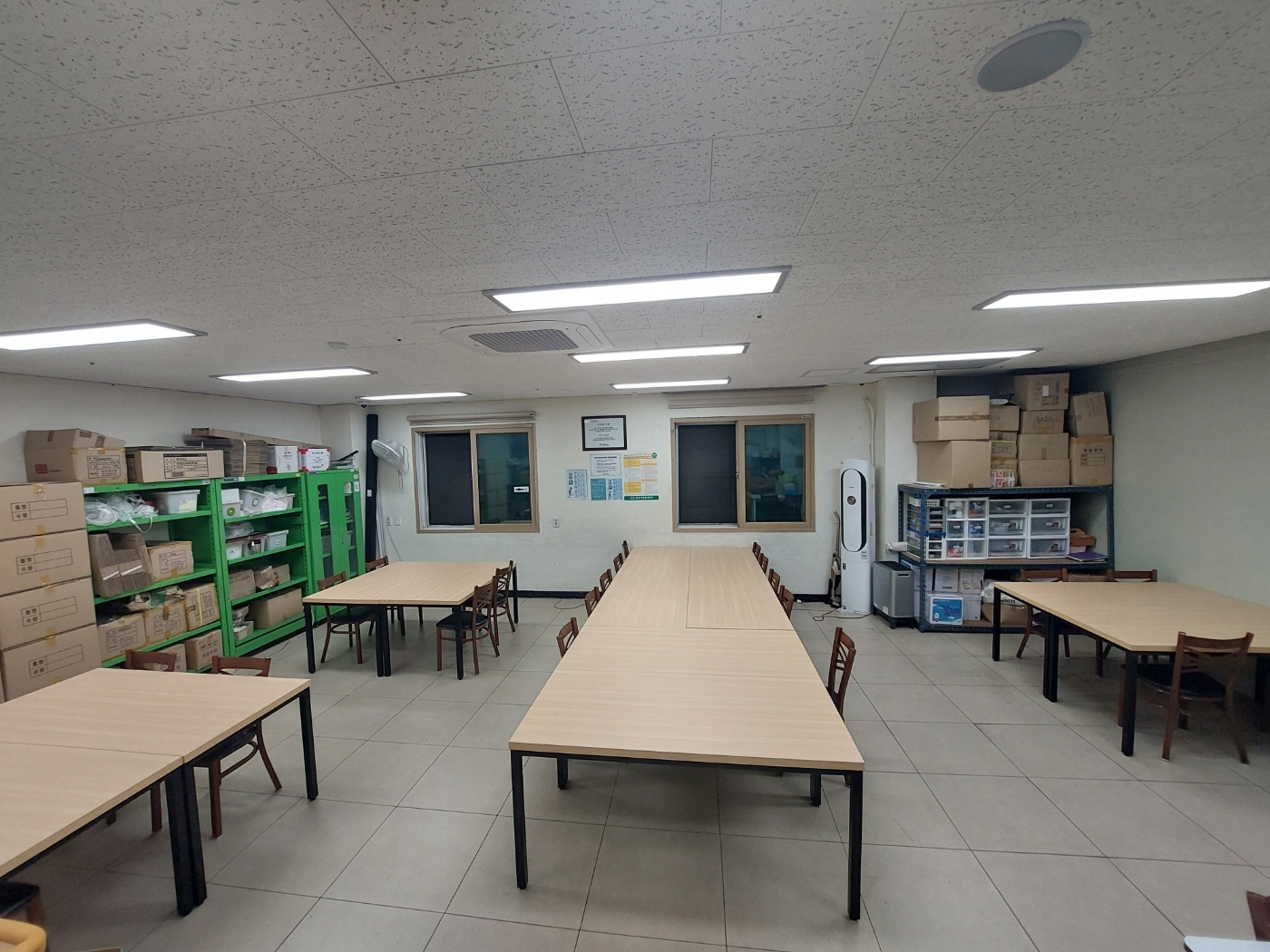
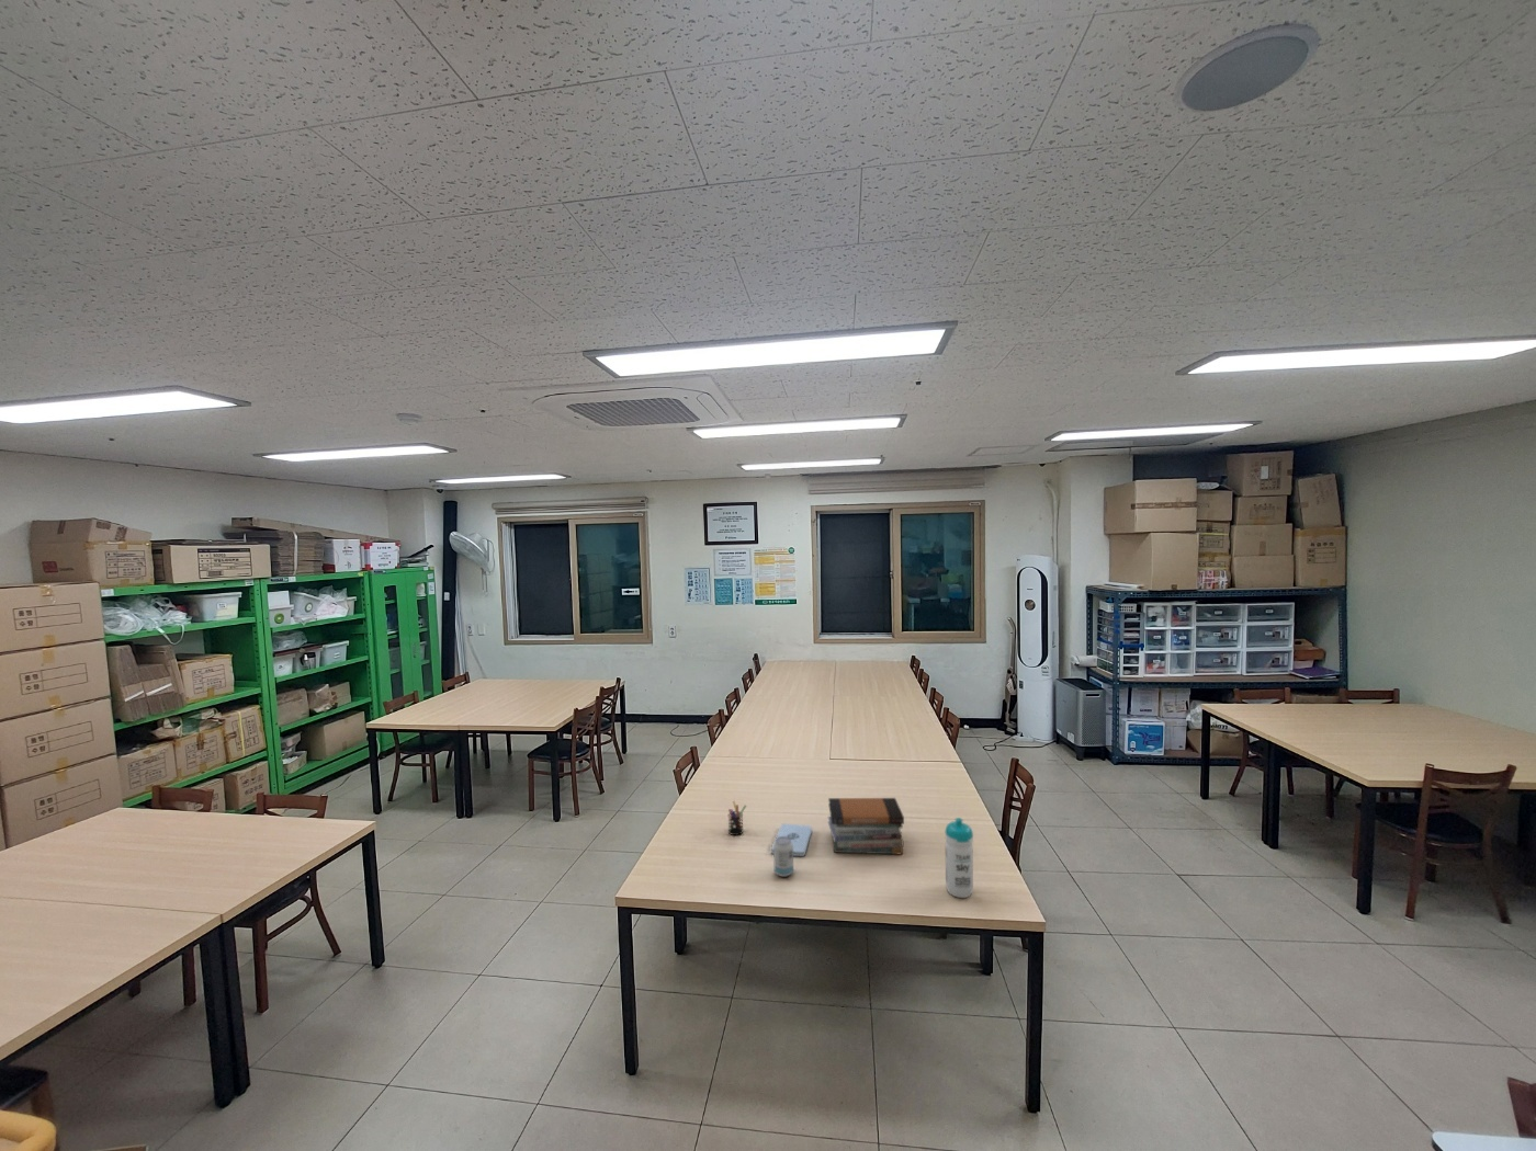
+ notepad [770,822,813,857]
+ book stack [827,797,905,855]
+ water bottle [945,816,975,898]
+ pen holder [727,800,747,837]
+ beverage can [773,837,795,878]
